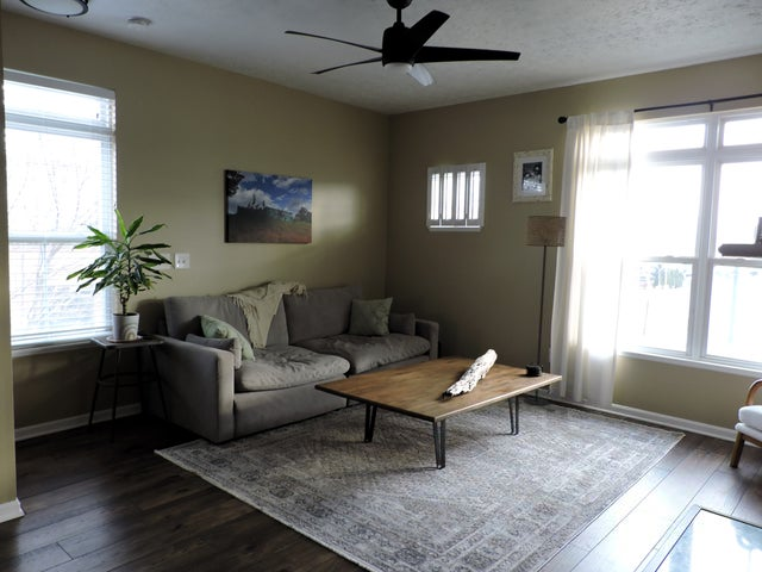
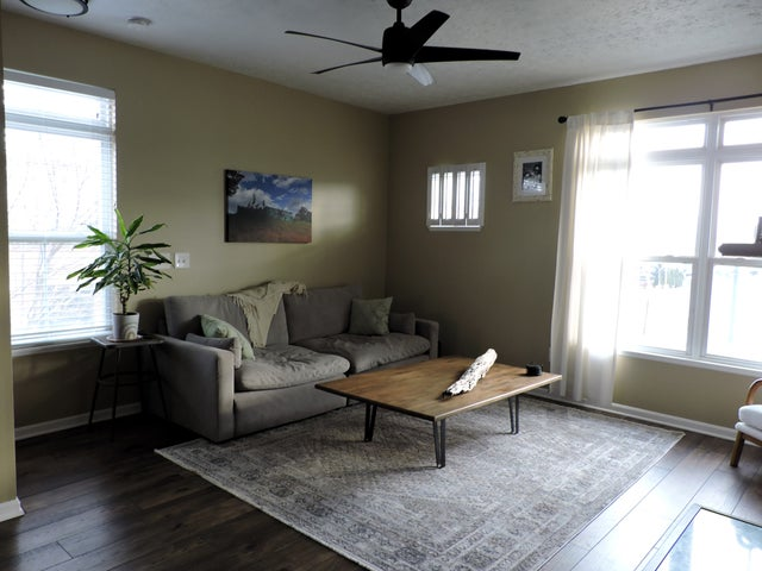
- floor lamp [523,214,568,406]
